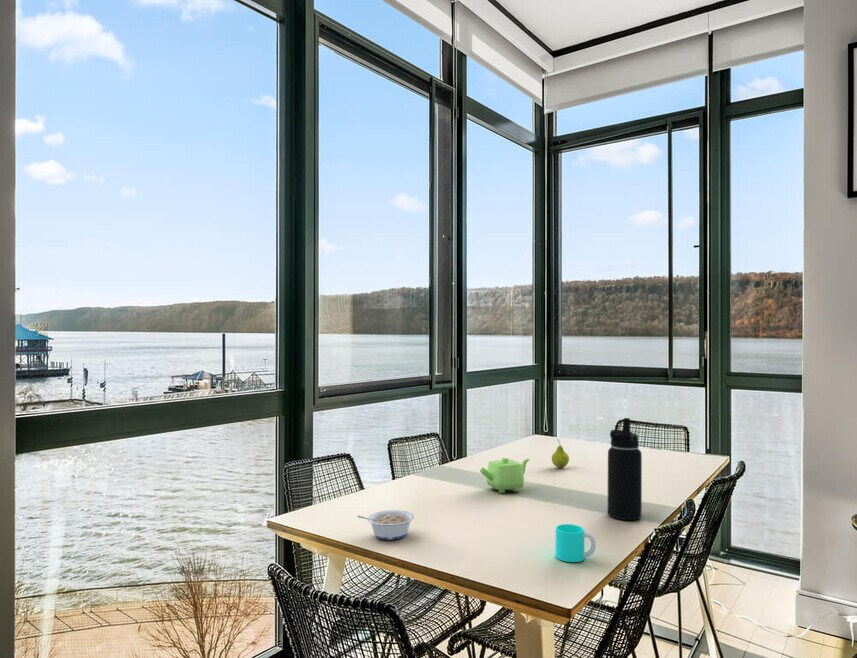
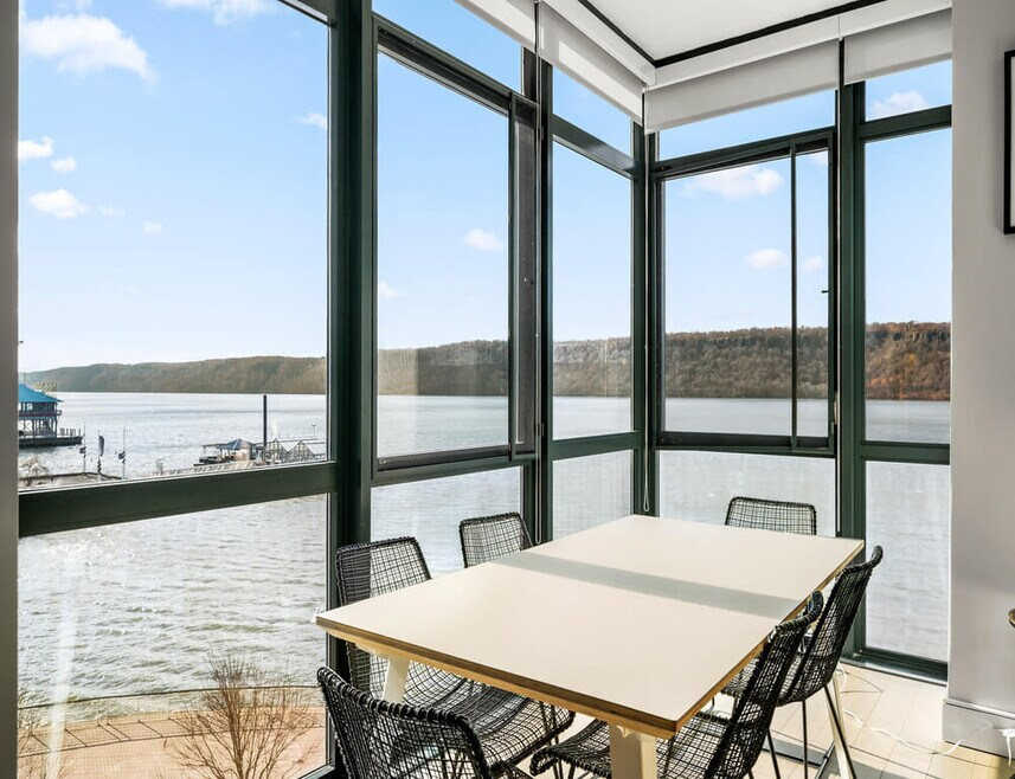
- water bottle [607,417,643,521]
- legume [356,509,415,541]
- cup [555,523,597,563]
- teapot [479,457,531,494]
- fruit [551,438,570,469]
